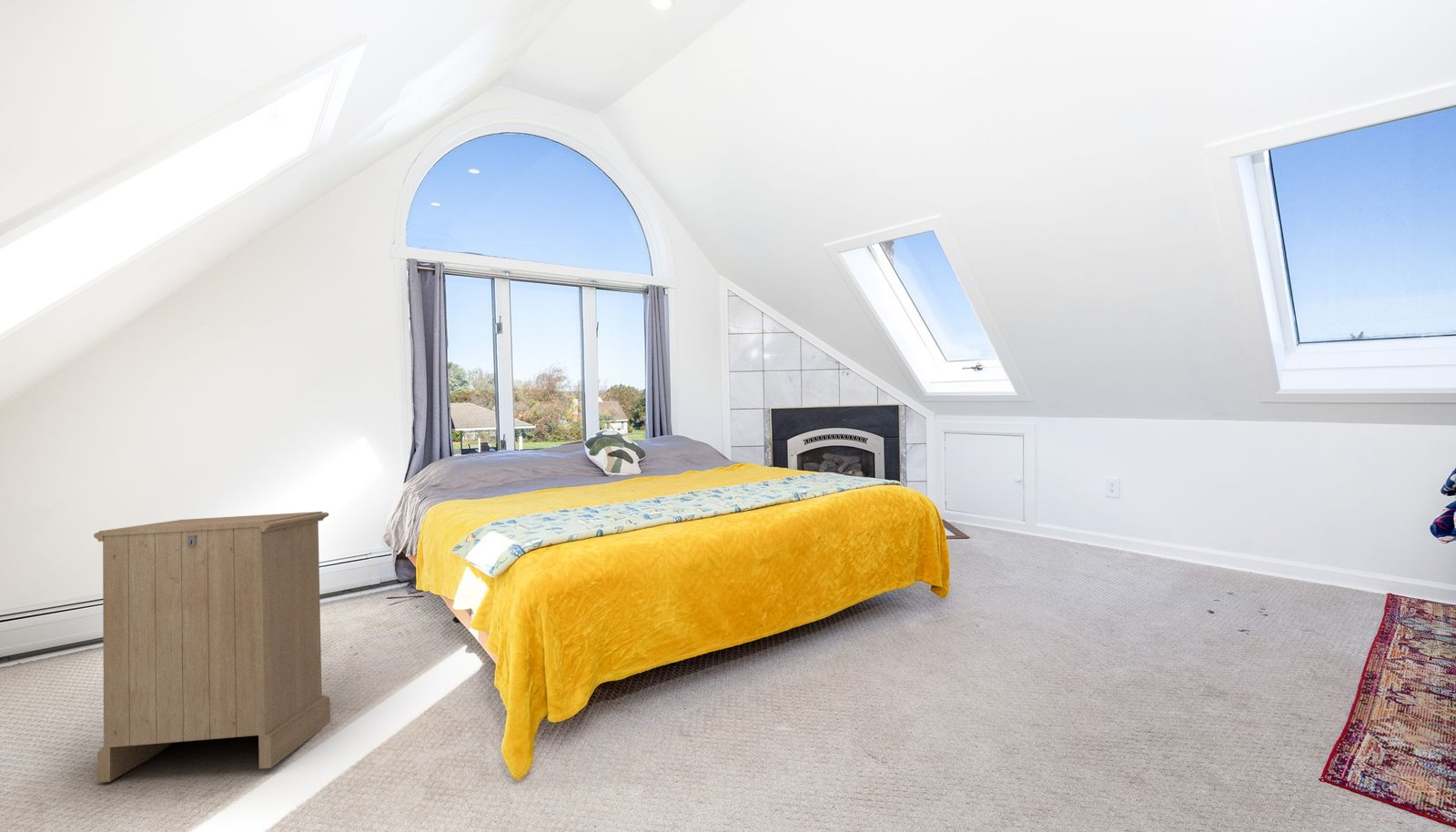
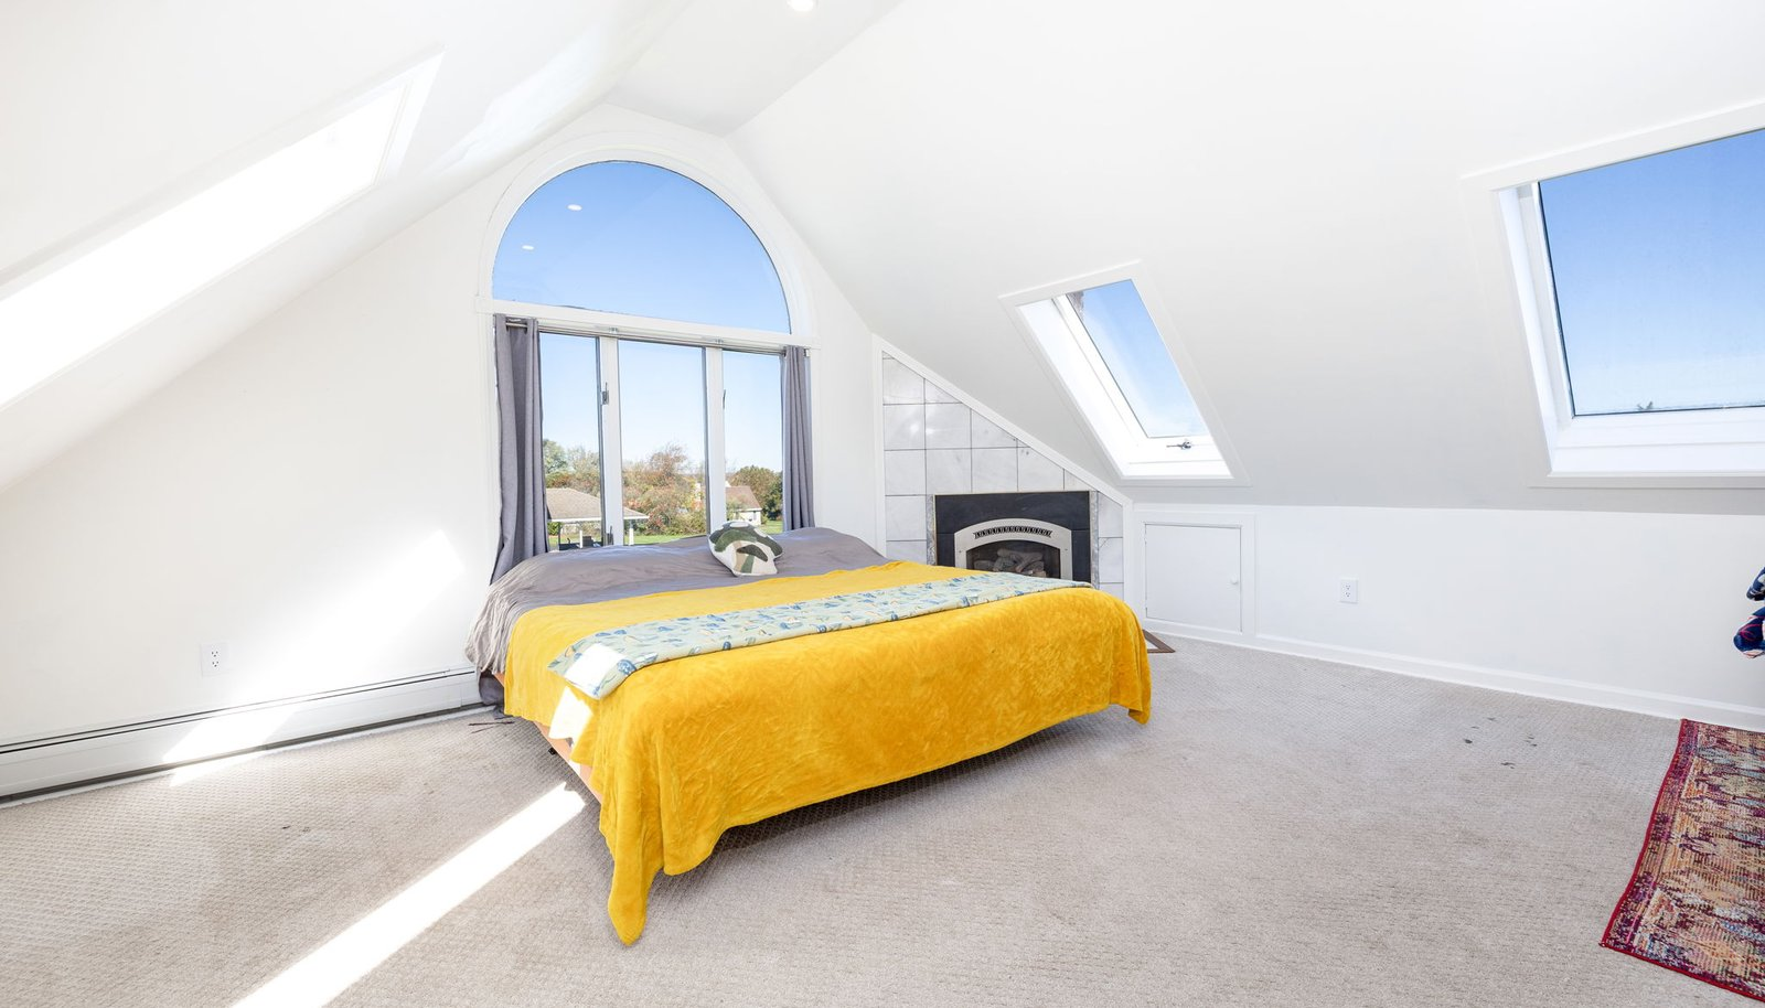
- cabinet [93,511,331,784]
